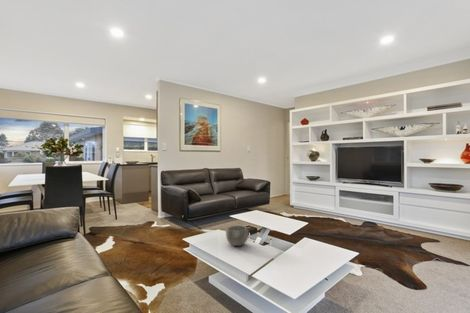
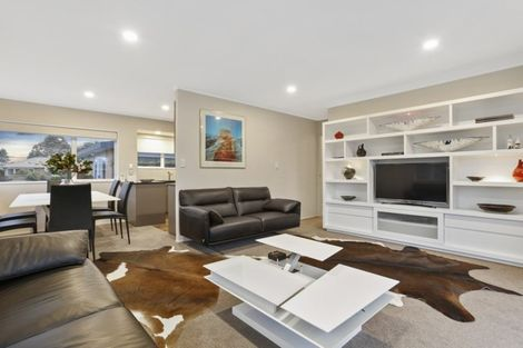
- bowl [225,224,250,247]
